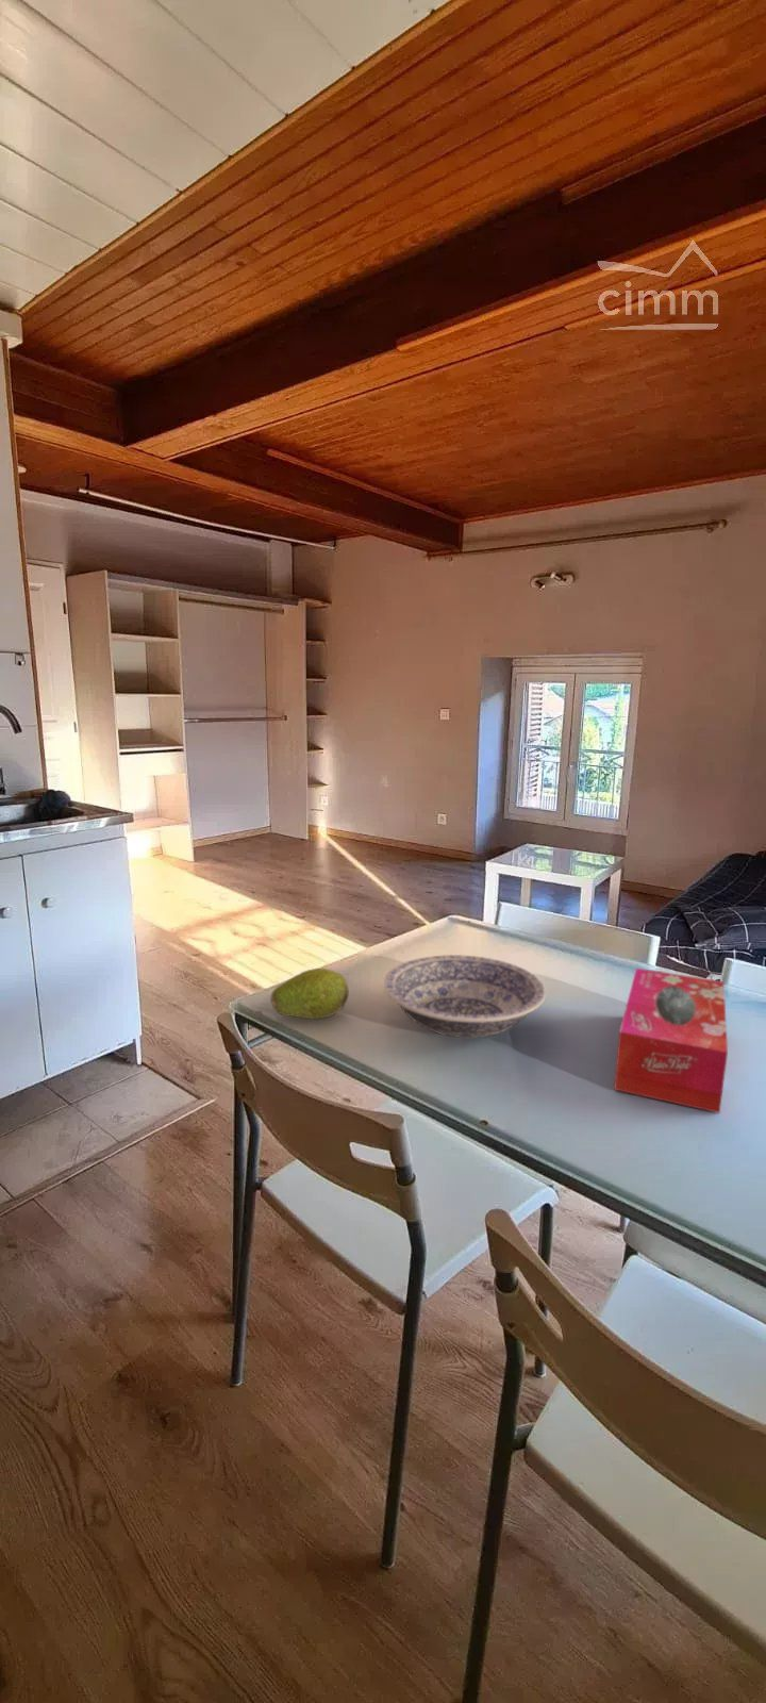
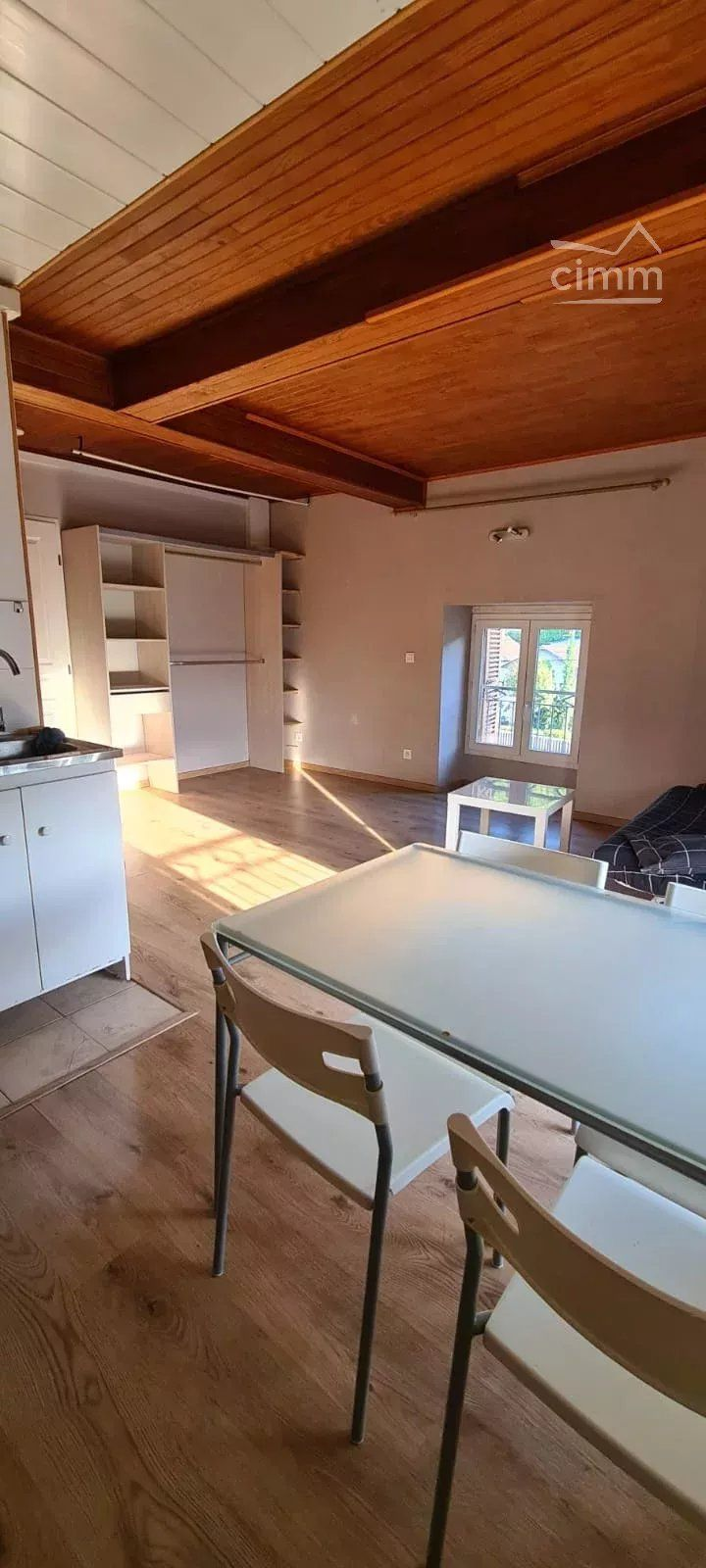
- fruit [270,968,349,1021]
- tissue box [613,968,729,1114]
- bowl [383,954,547,1038]
